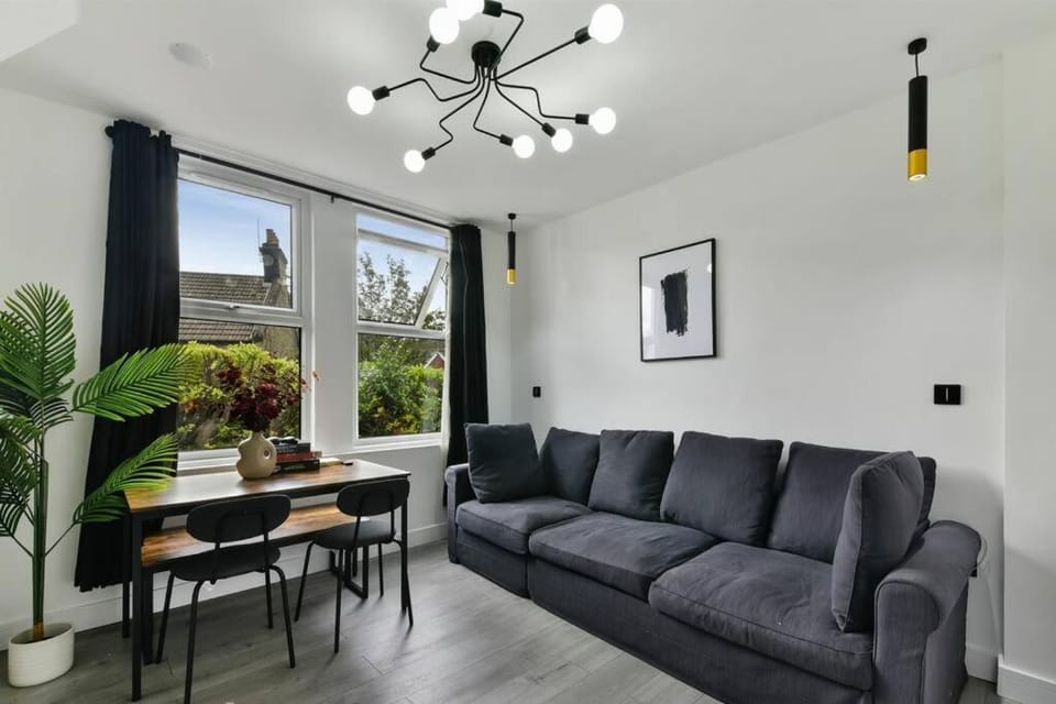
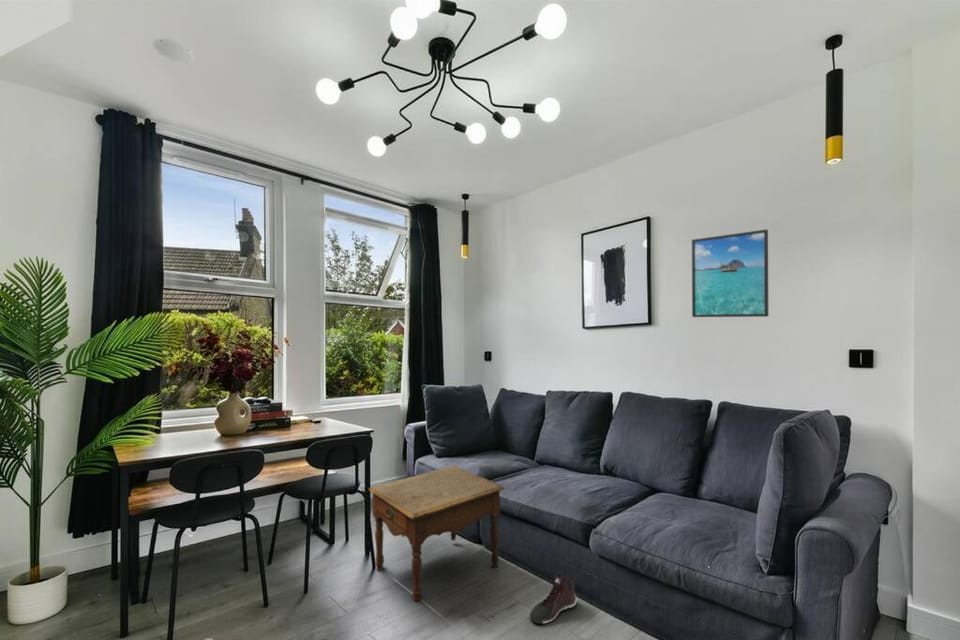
+ side table [367,464,506,602]
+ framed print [691,228,770,318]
+ sneaker [529,572,578,625]
